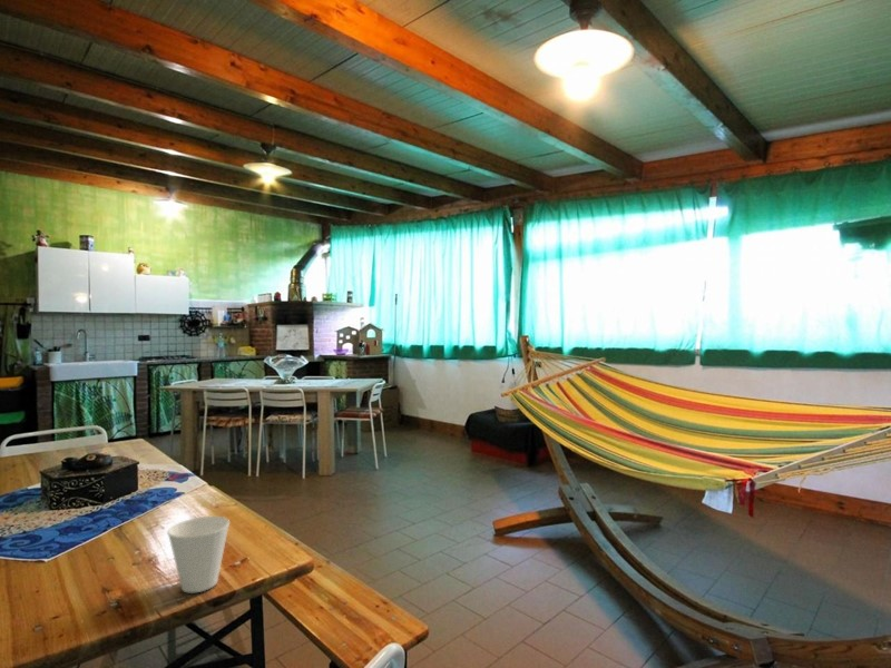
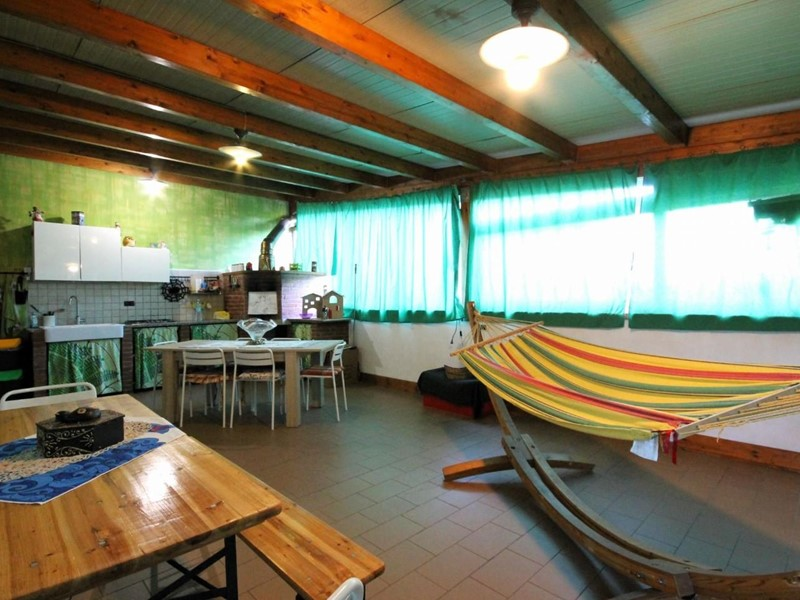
- cup [166,515,231,595]
